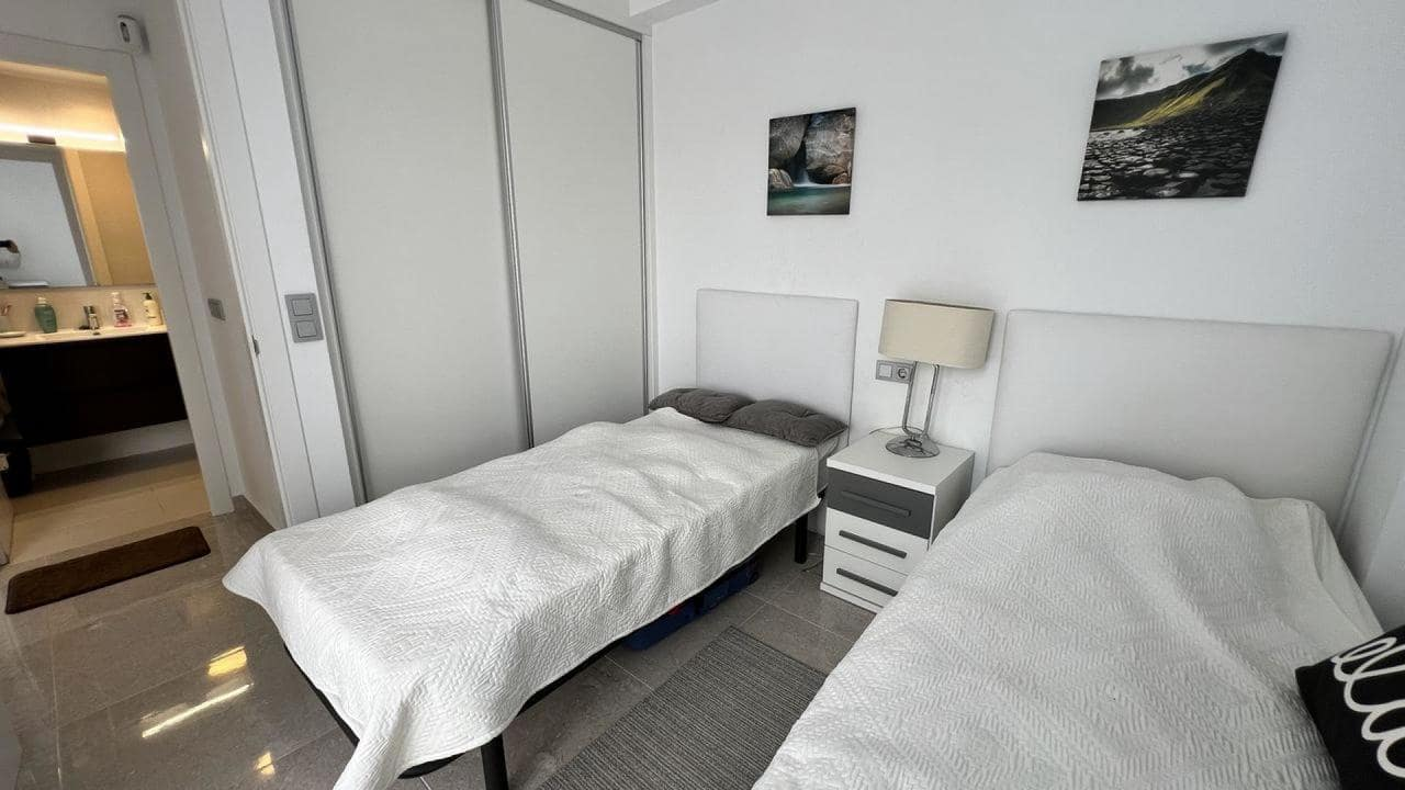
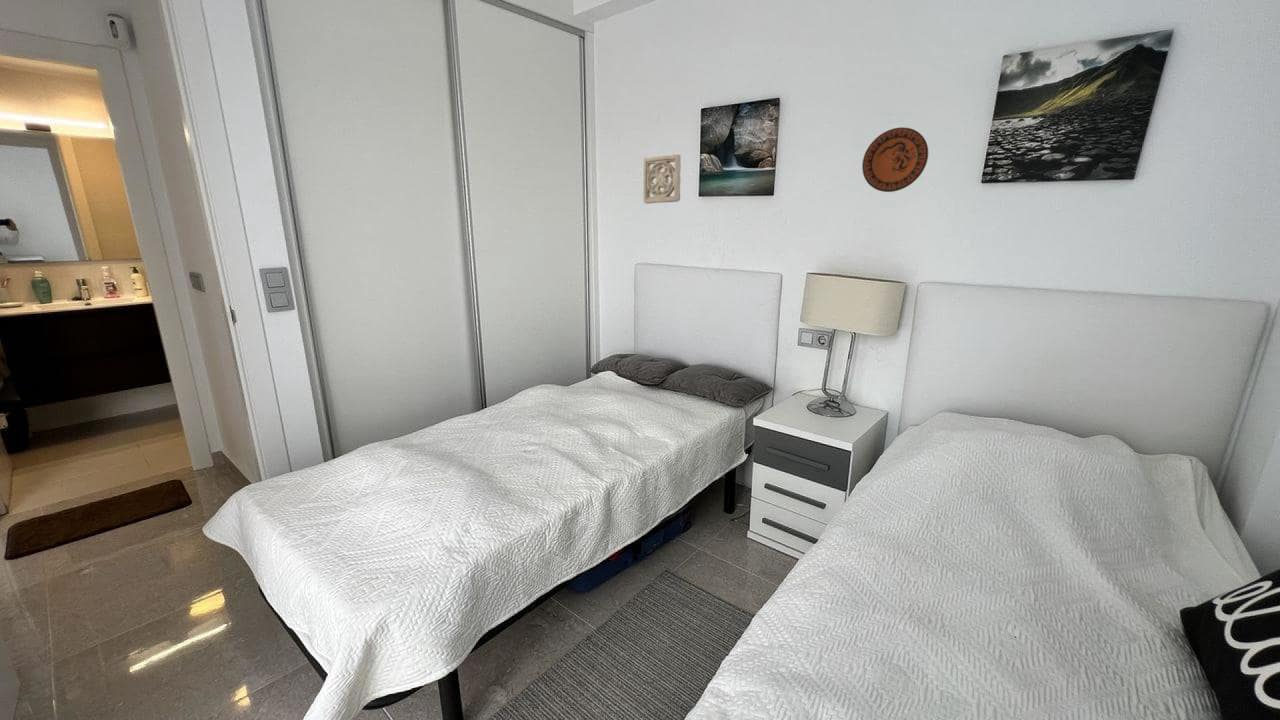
+ wall ornament [642,154,682,205]
+ decorative plate [861,126,929,193]
